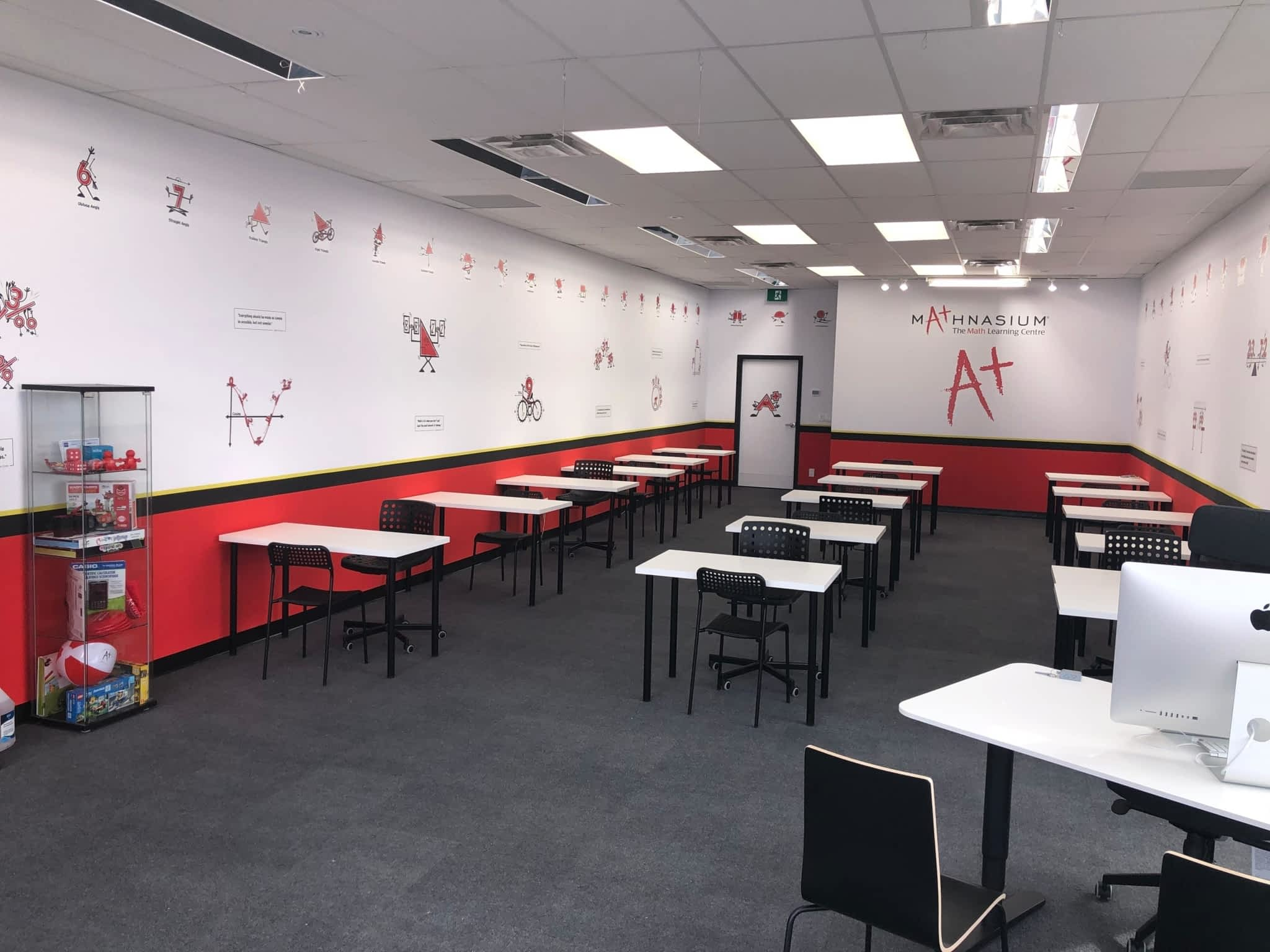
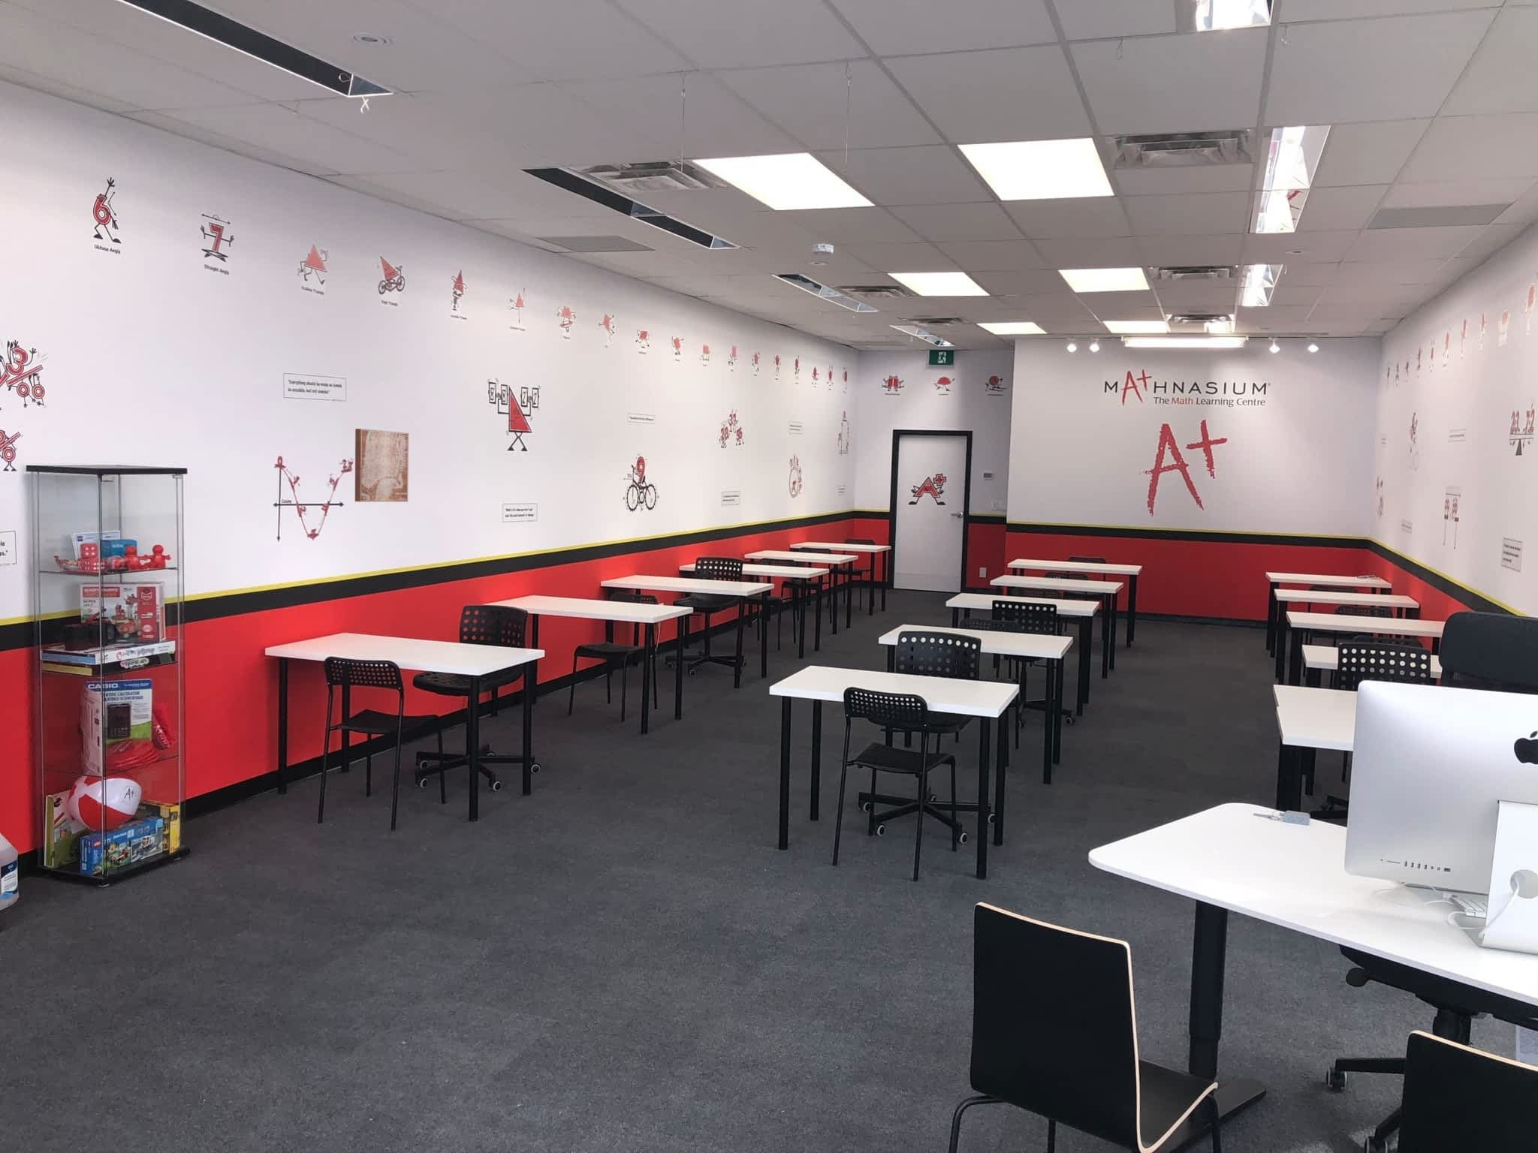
+ wall art [355,428,409,503]
+ smoke detector [811,242,834,256]
